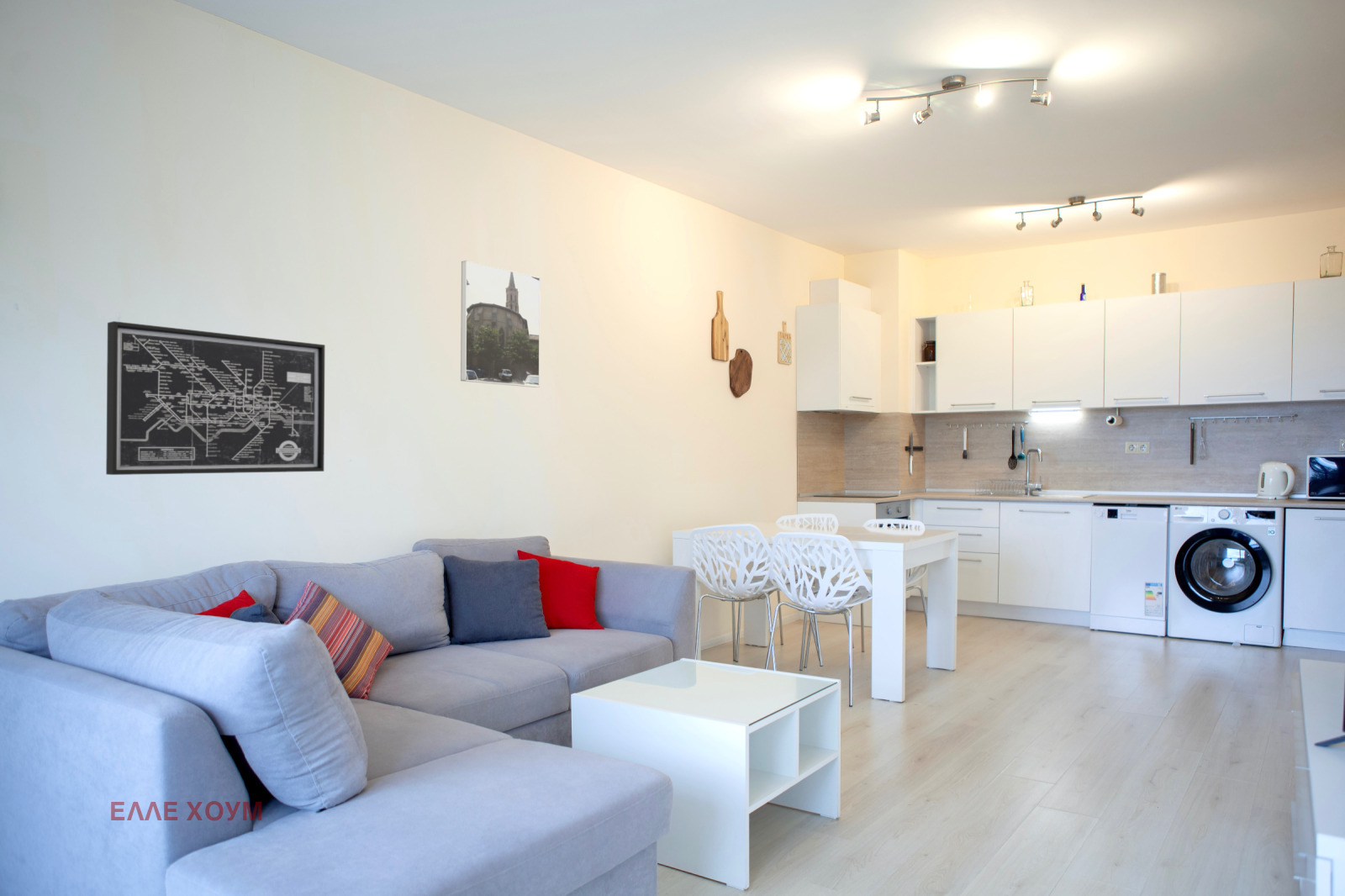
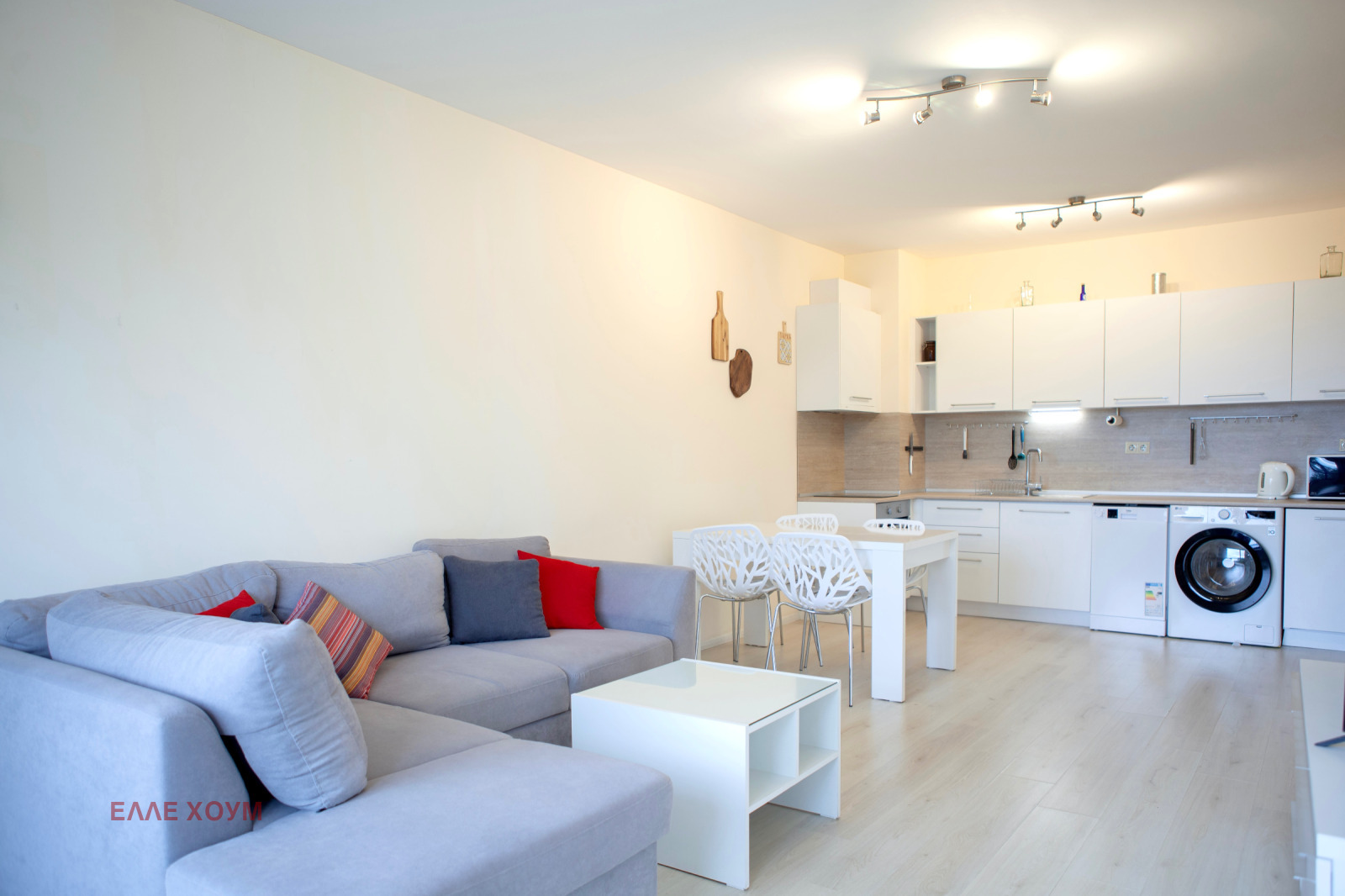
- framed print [460,260,541,388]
- wall art [105,320,325,476]
